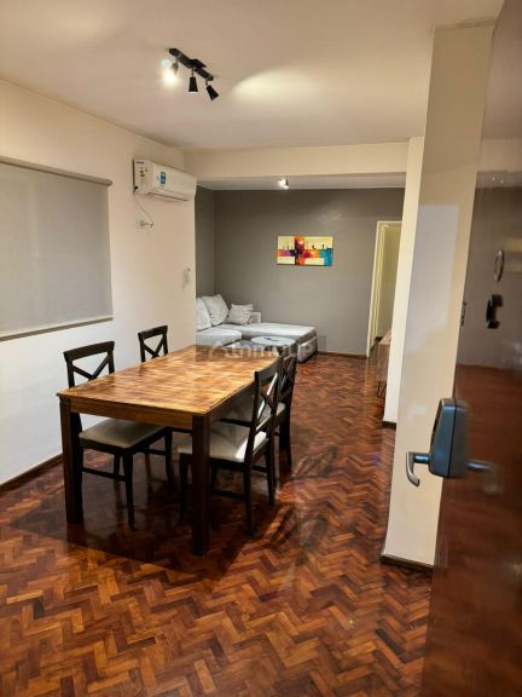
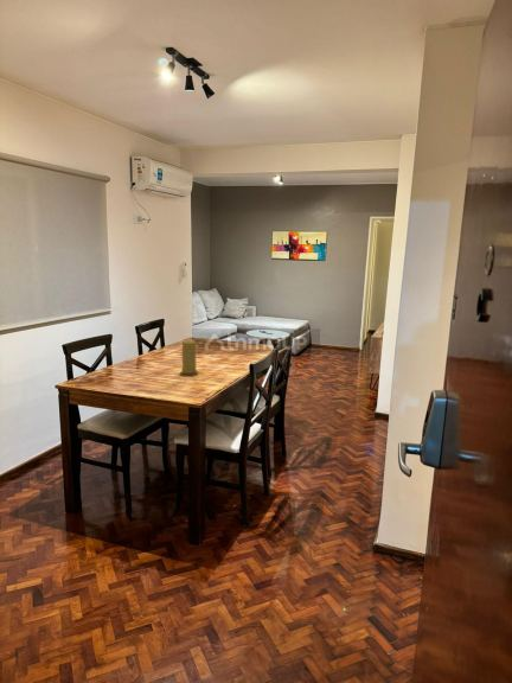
+ candle [179,339,200,377]
